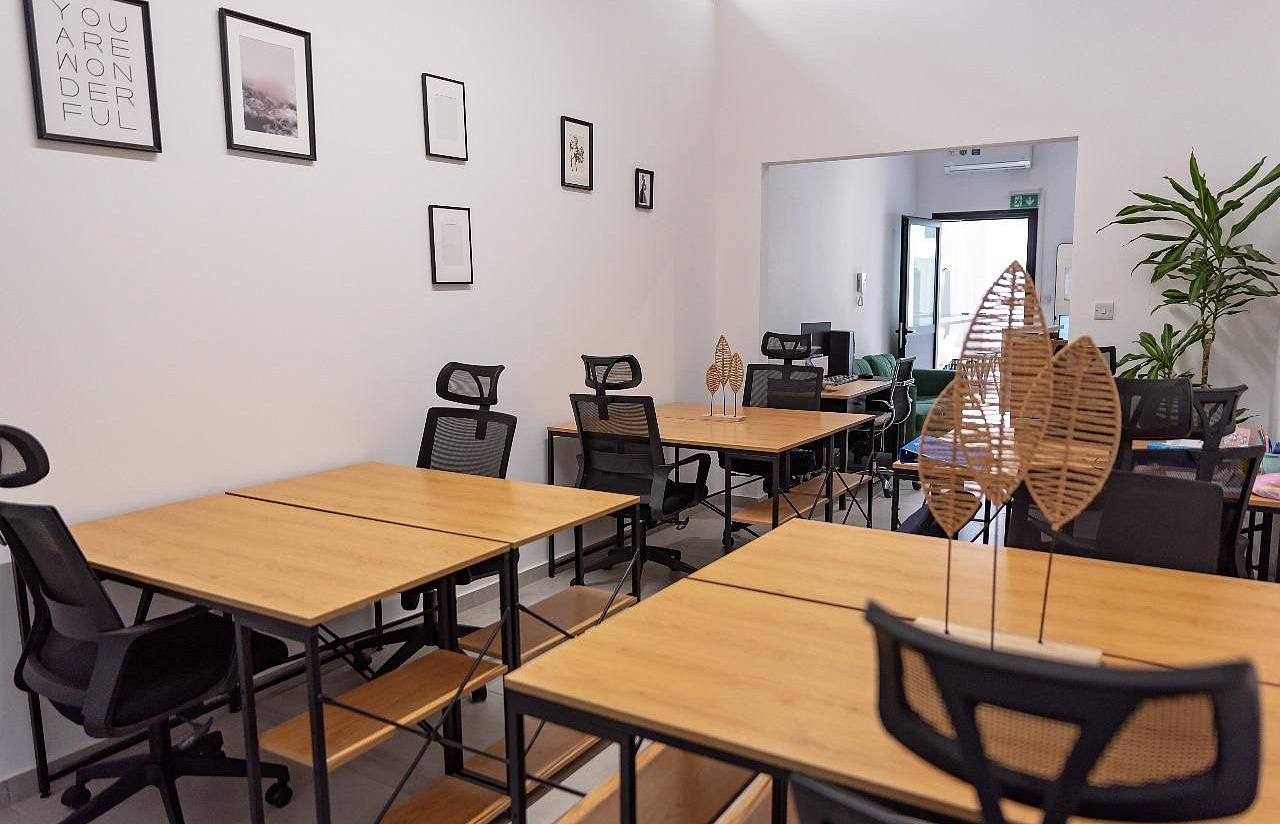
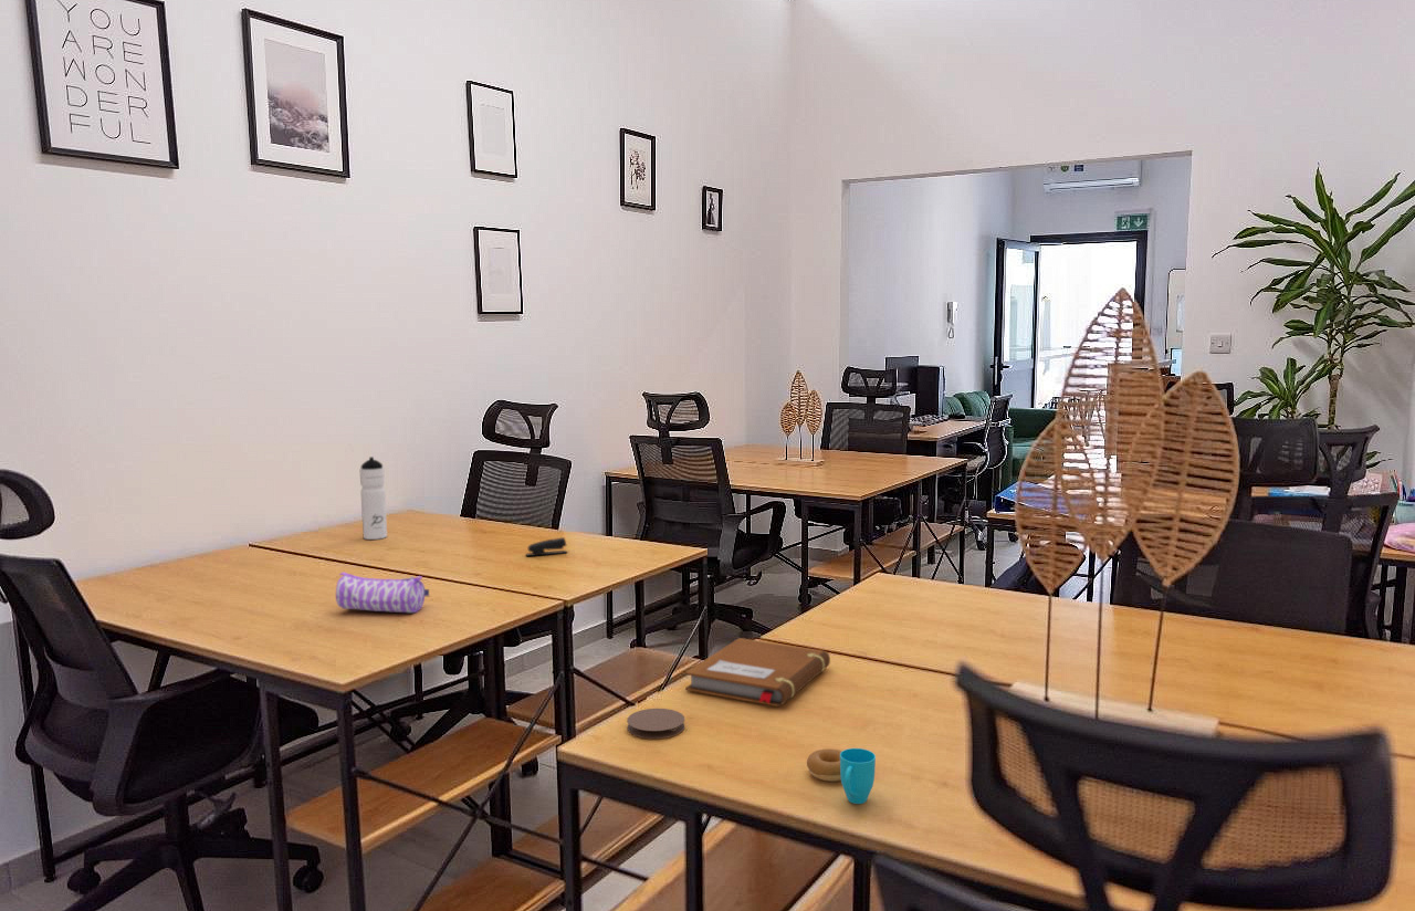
+ notebook [684,637,831,708]
+ stapler [524,536,568,557]
+ cup [806,747,877,805]
+ coaster [626,708,685,740]
+ water bottle [359,456,388,541]
+ pencil case [335,572,430,614]
